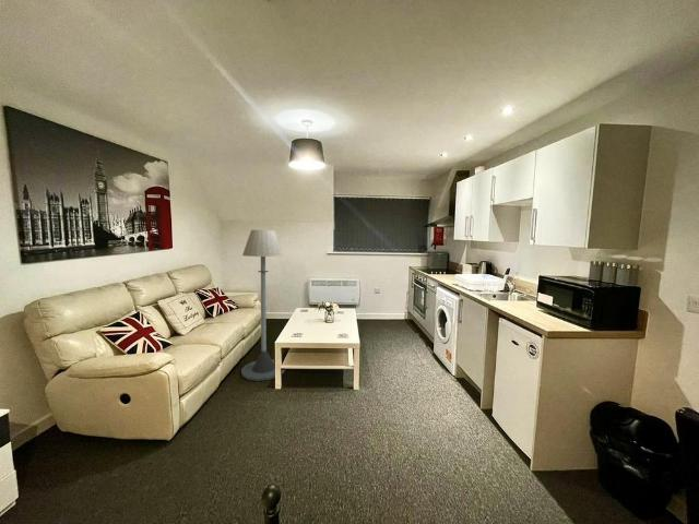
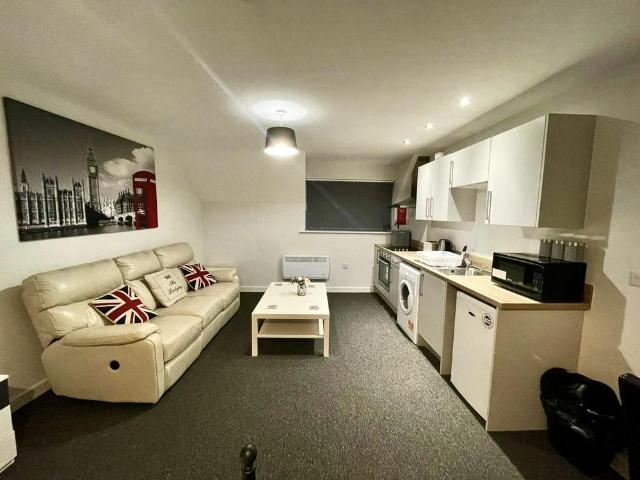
- floor lamp [240,229,286,382]
